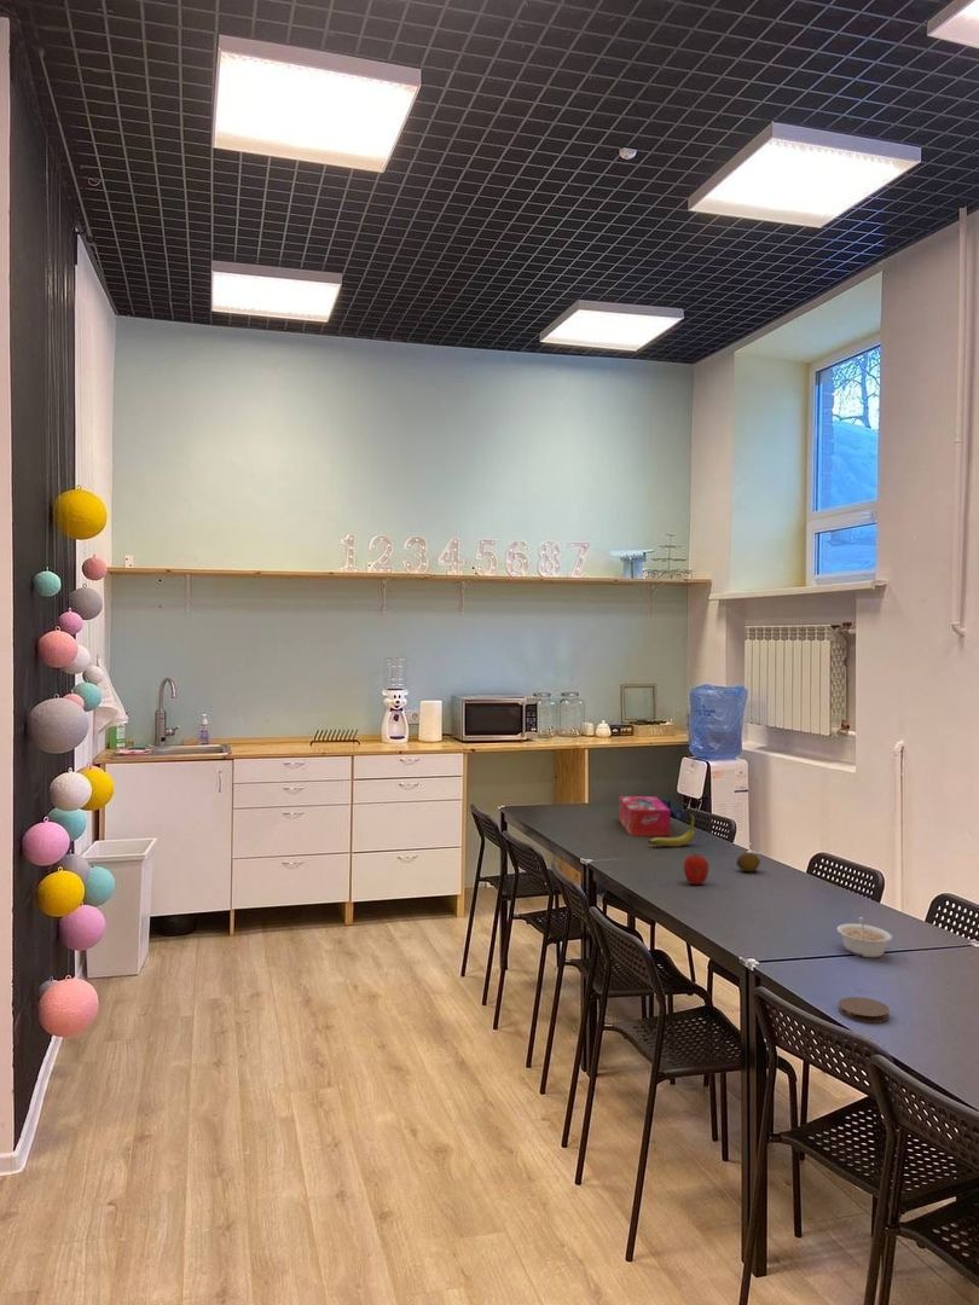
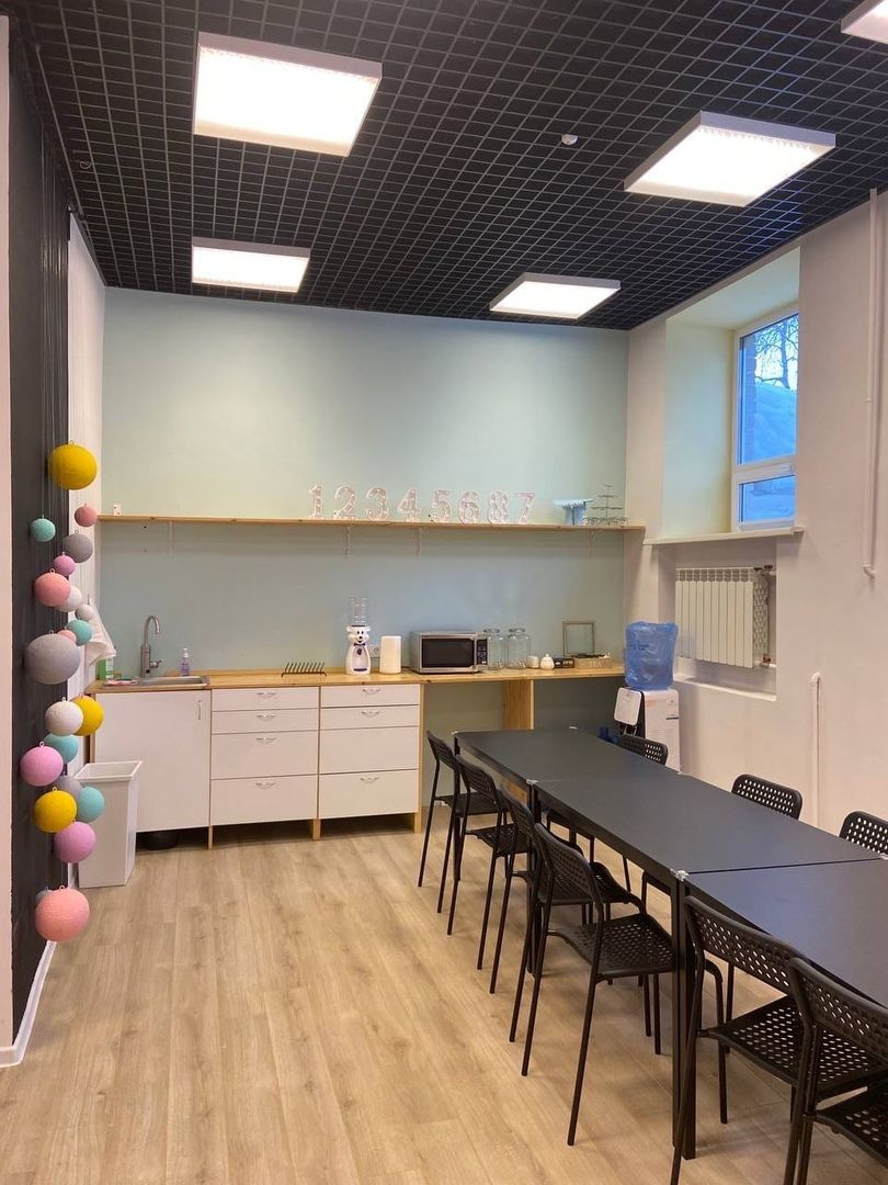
- fruit [735,852,761,874]
- tissue box [618,795,672,837]
- legume [835,916,893,958]
- fruit [682,851,709,886]
- coaster [838,996,891,1023]
- banana [647,812,696,848]
